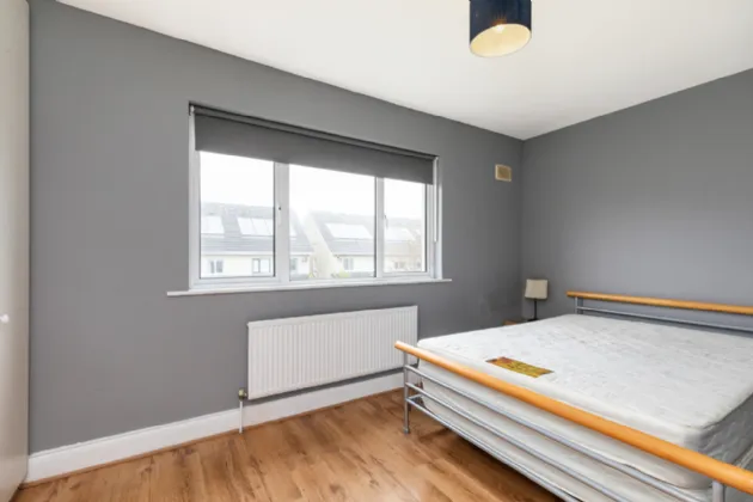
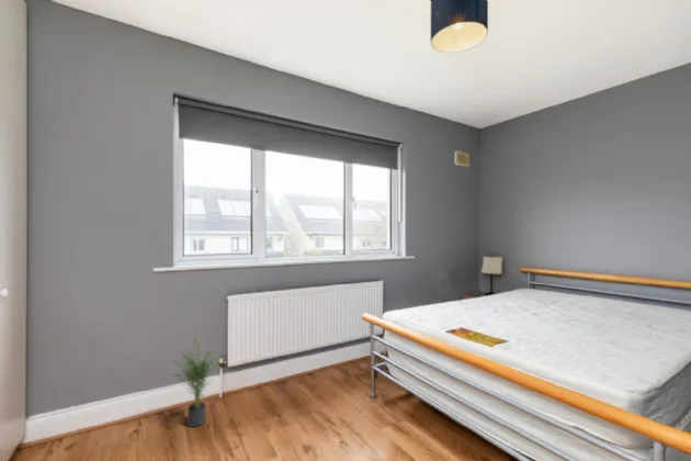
+ potted plant [172,339,222,428]
